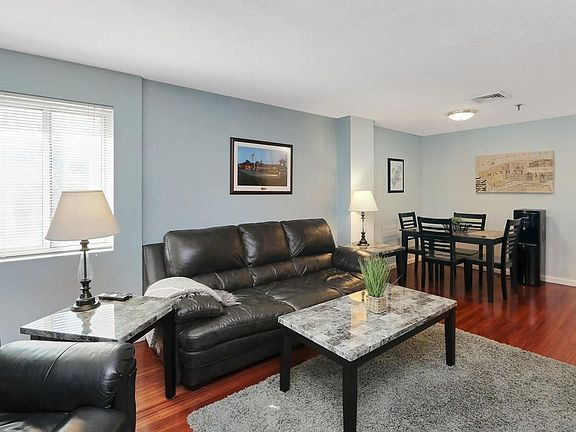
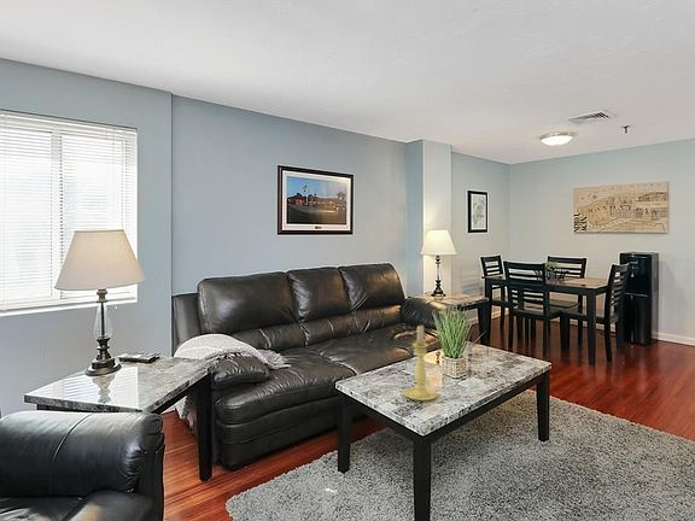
+ candle holder [402,323,439,402]
